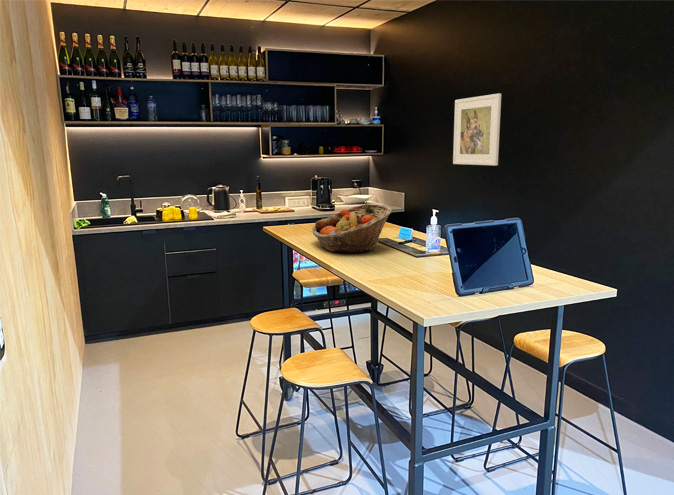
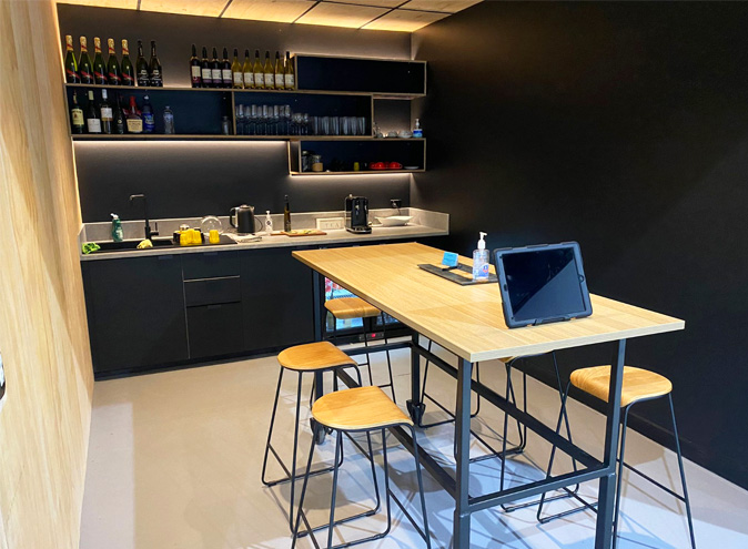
- fruit basket [311,203,393,254]
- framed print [452,92,502,166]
